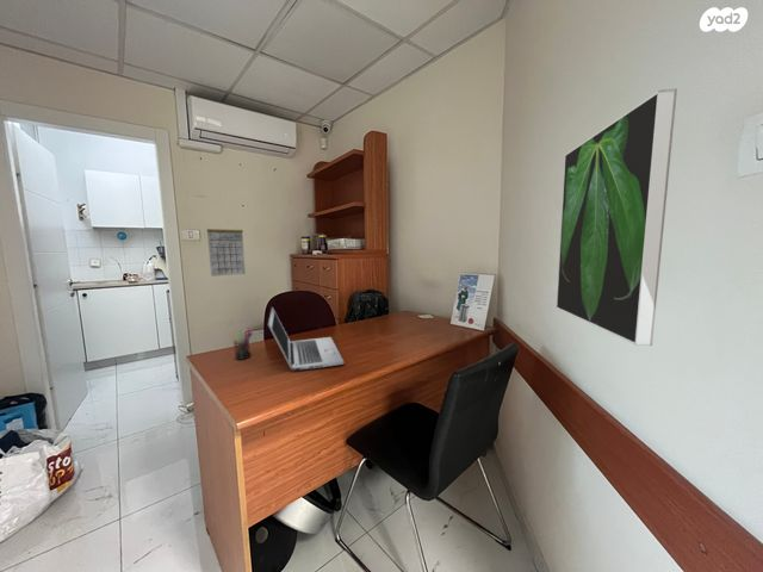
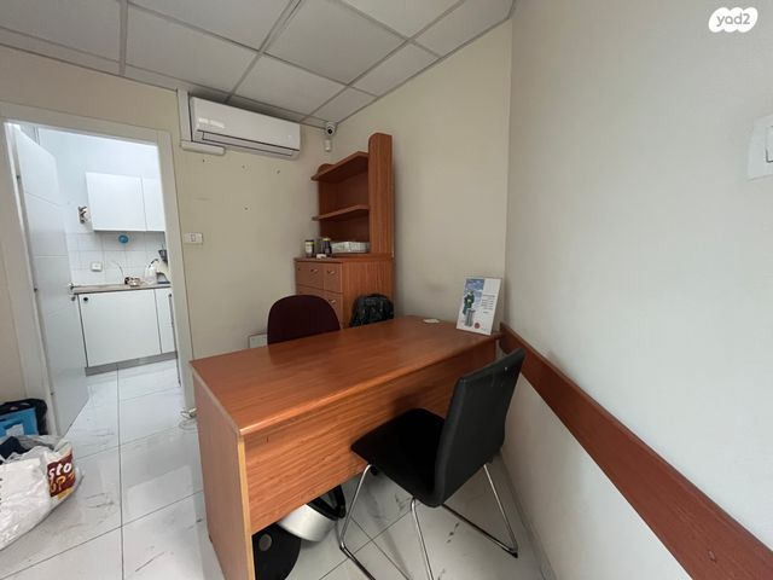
- calendar [206,220,247,278]
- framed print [556,87,678,347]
- laptop [267,306,345,372]
- pen holder [229,327,254,361]
